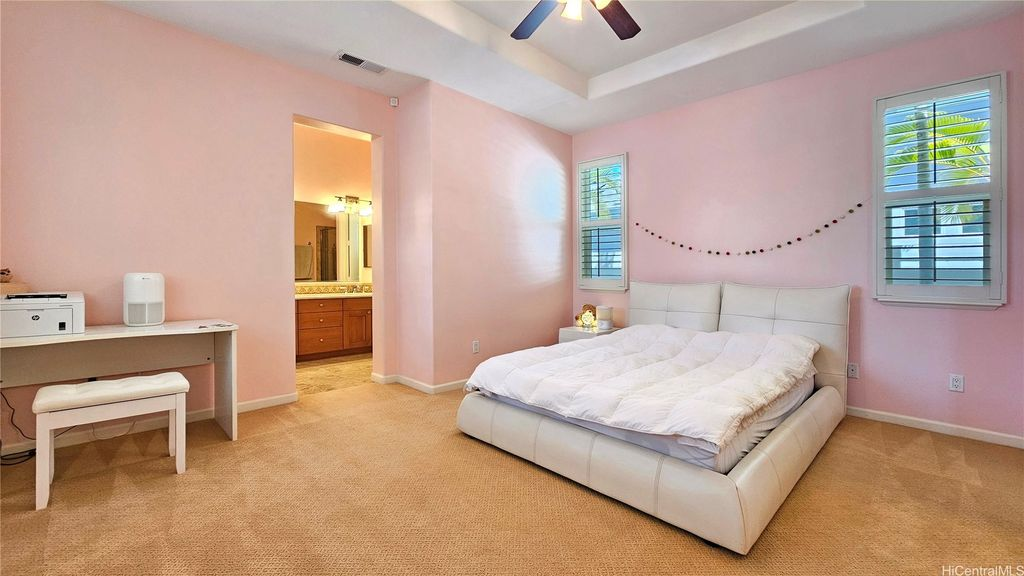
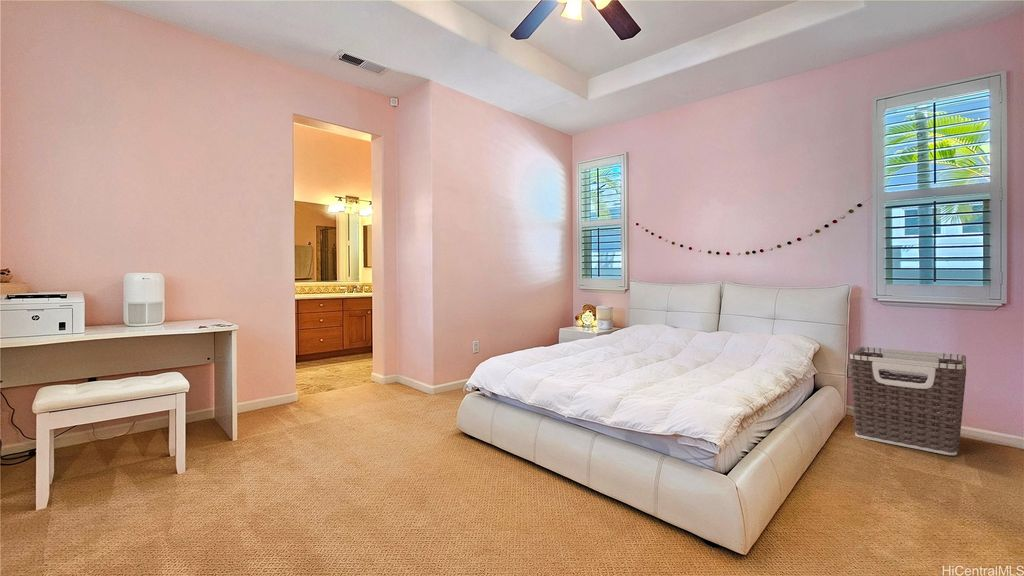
+ clothes hamper [848,346,967,456]
